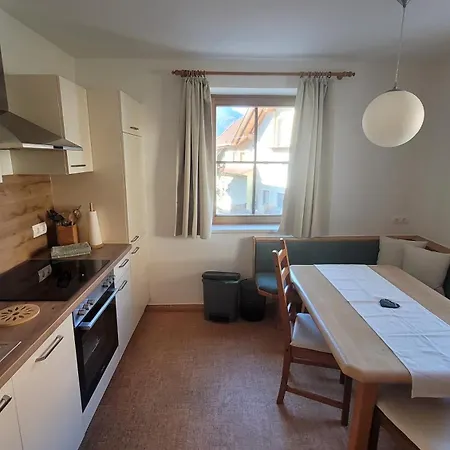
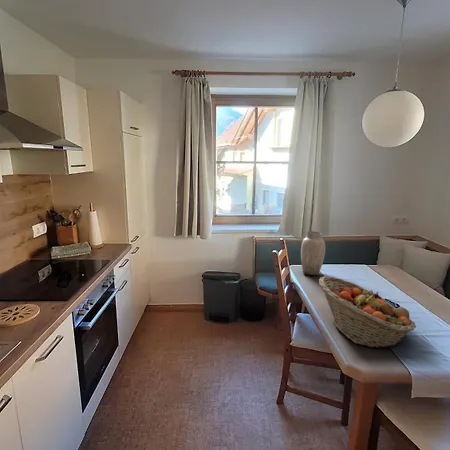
+ fruit basket [318,276,417,349]
+ vase [300,230,326,276]
